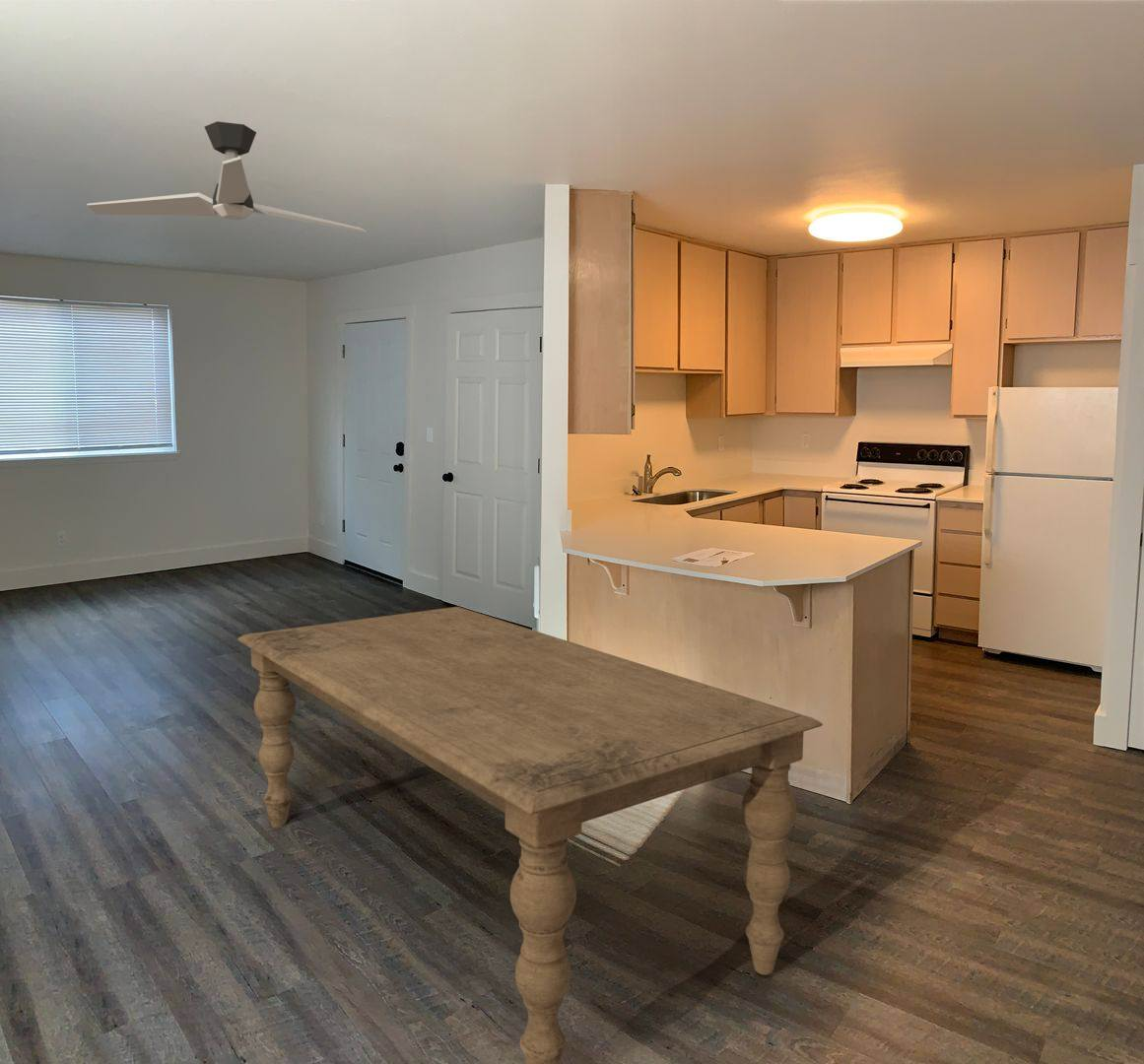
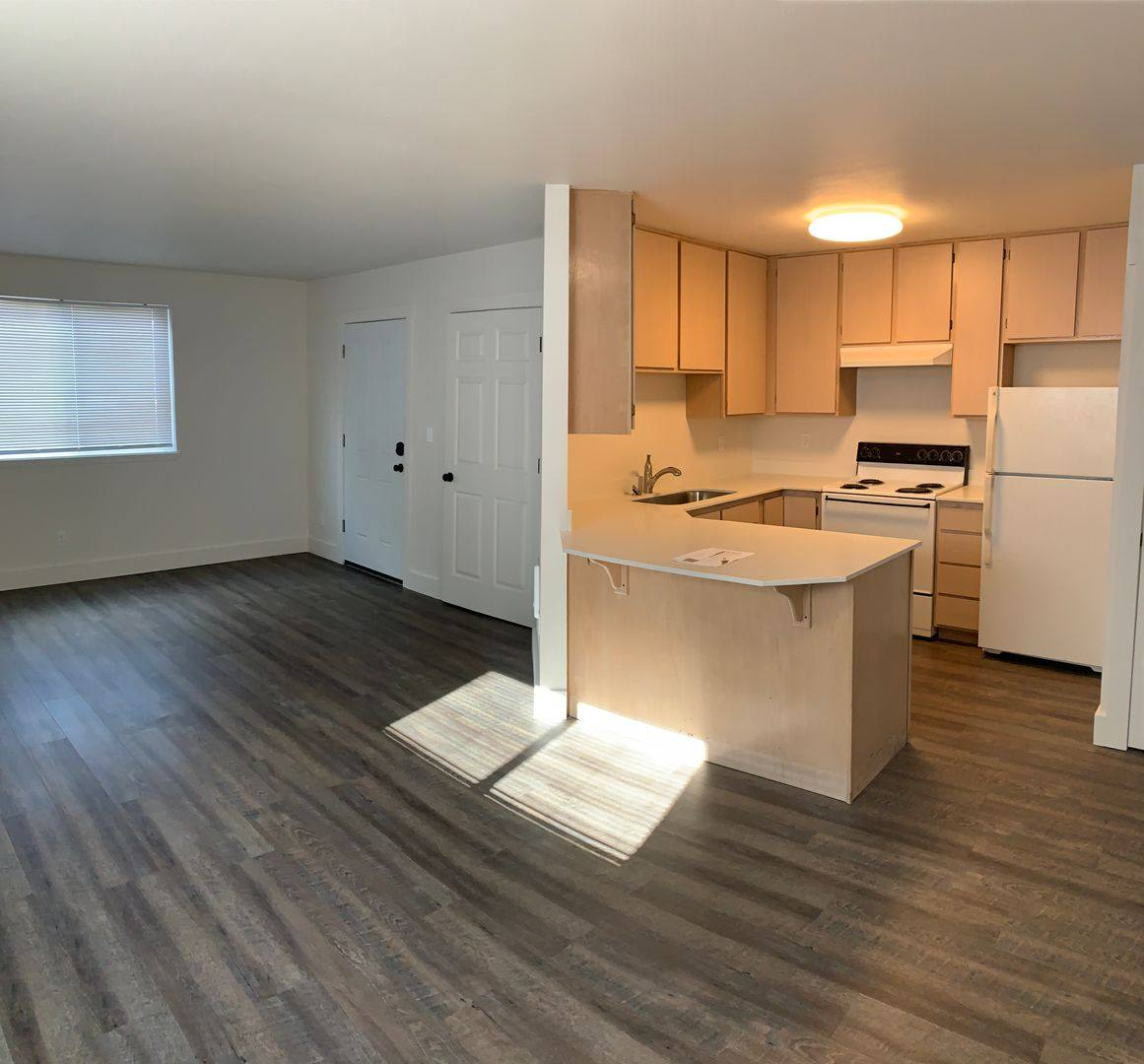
- ceiling fan [86,120,368,233]
- dining table [236,606,824,1064]
